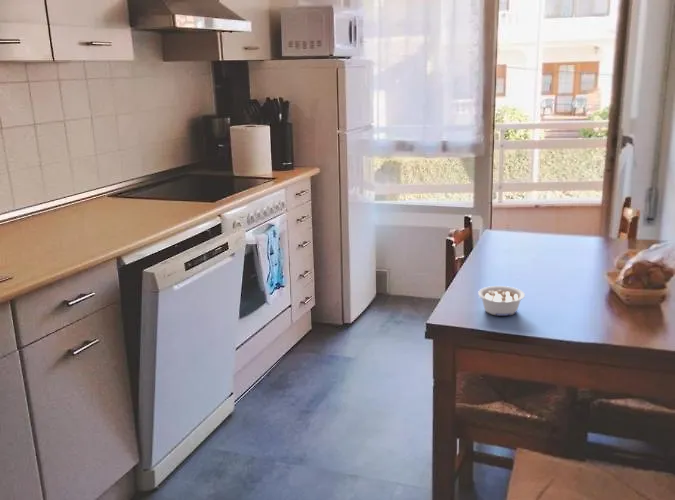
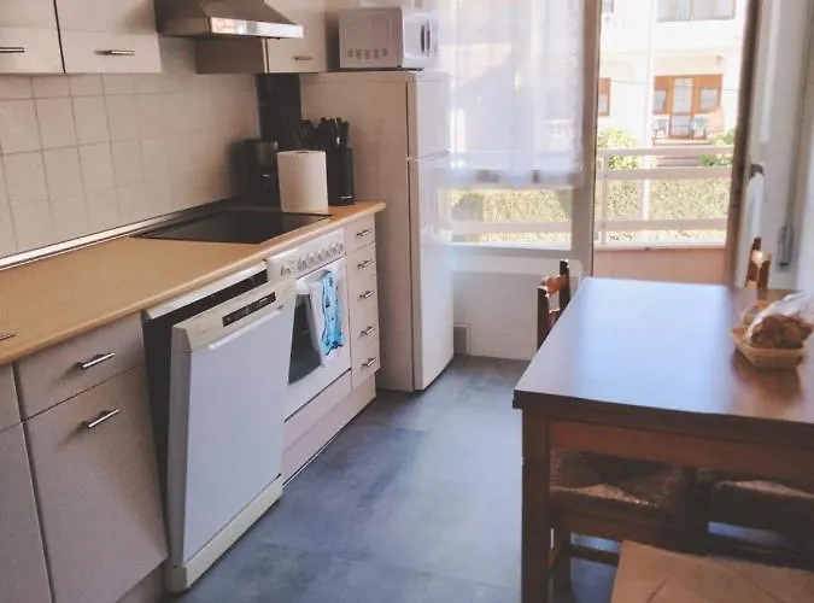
- legume [477,285,526,317]
